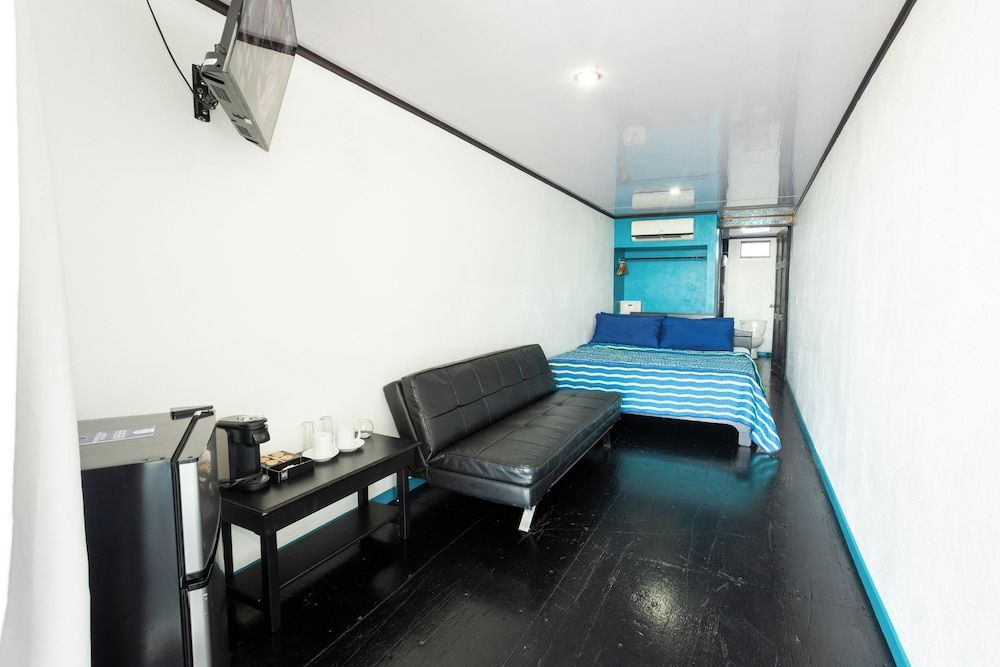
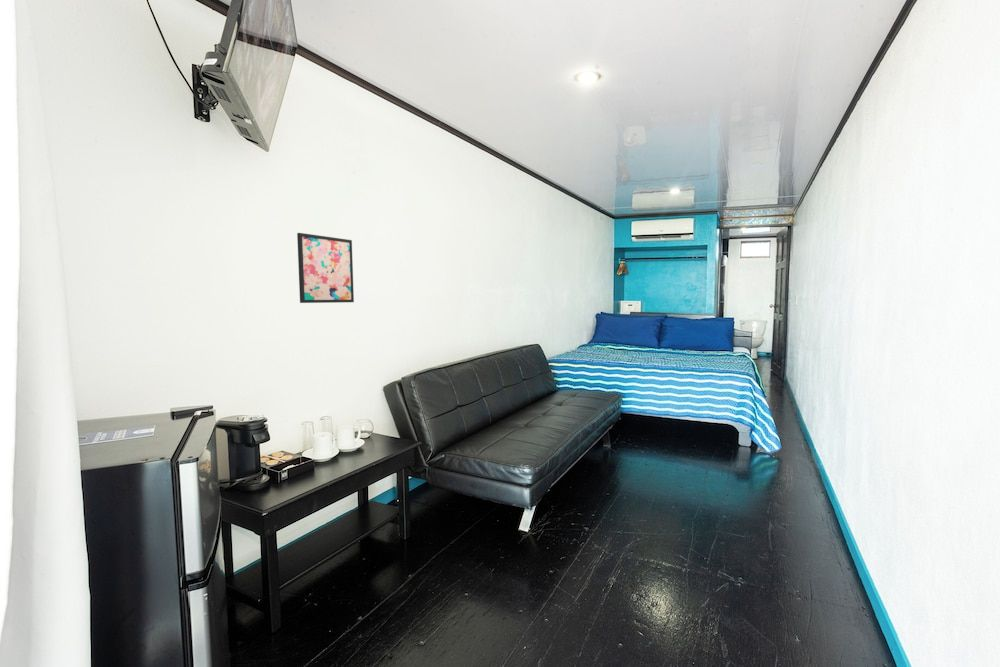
+ wall art [296,232,355,304]
